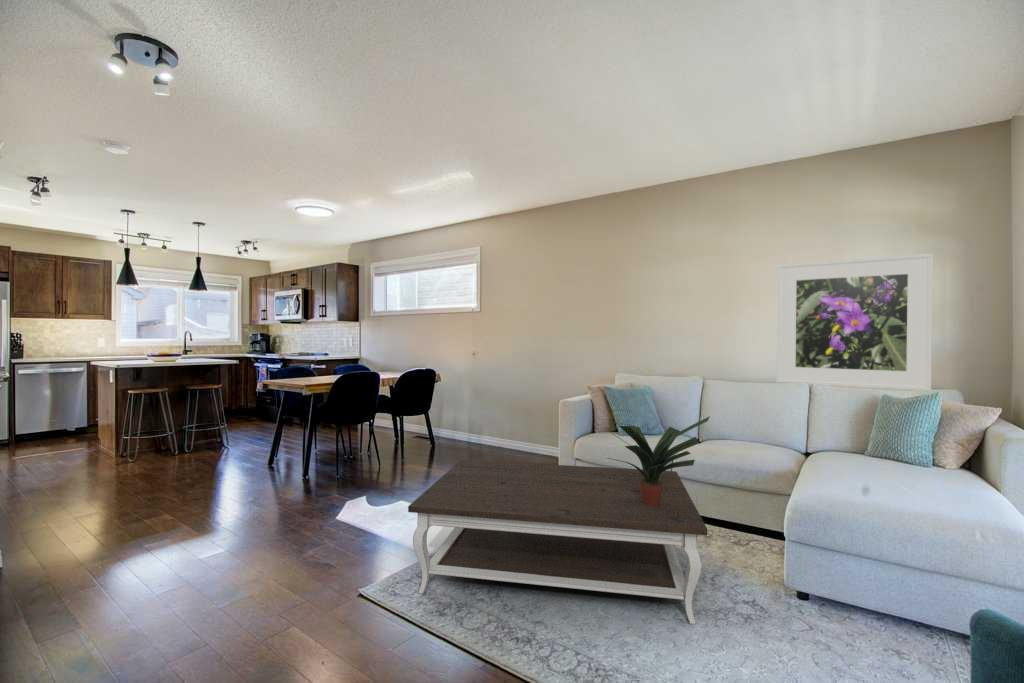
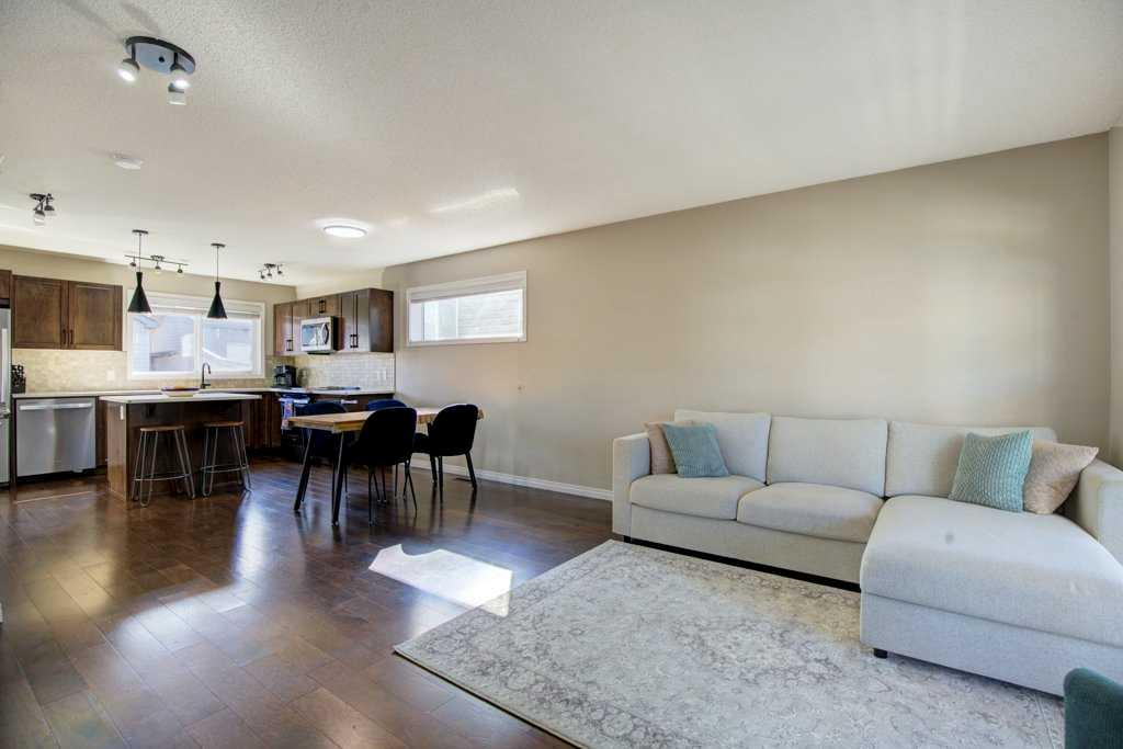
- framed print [775,252,934,391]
- potted plant [606,415,711,506]
- coffee table [407,459,708,625]
